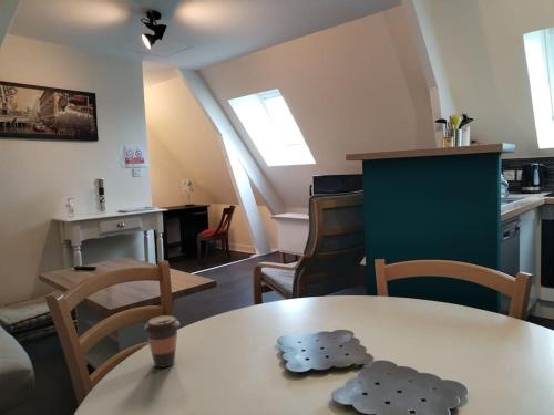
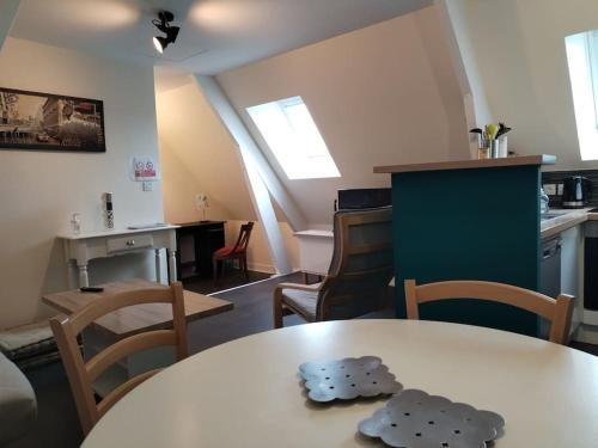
- coffee cup [143,314,181,369]
